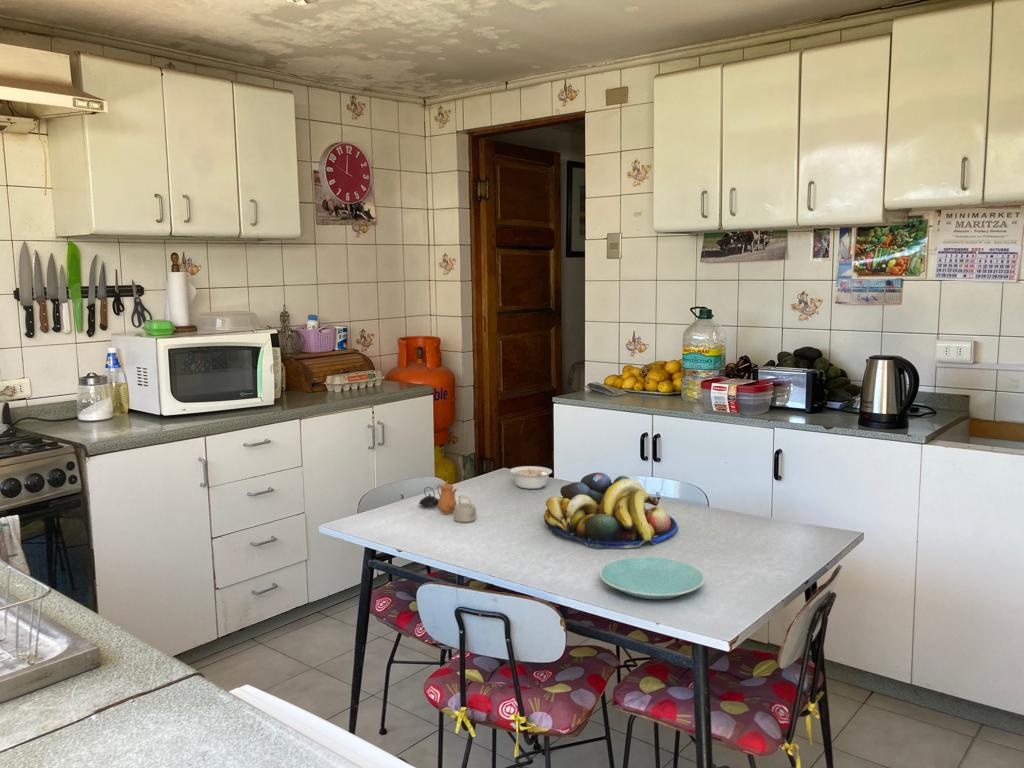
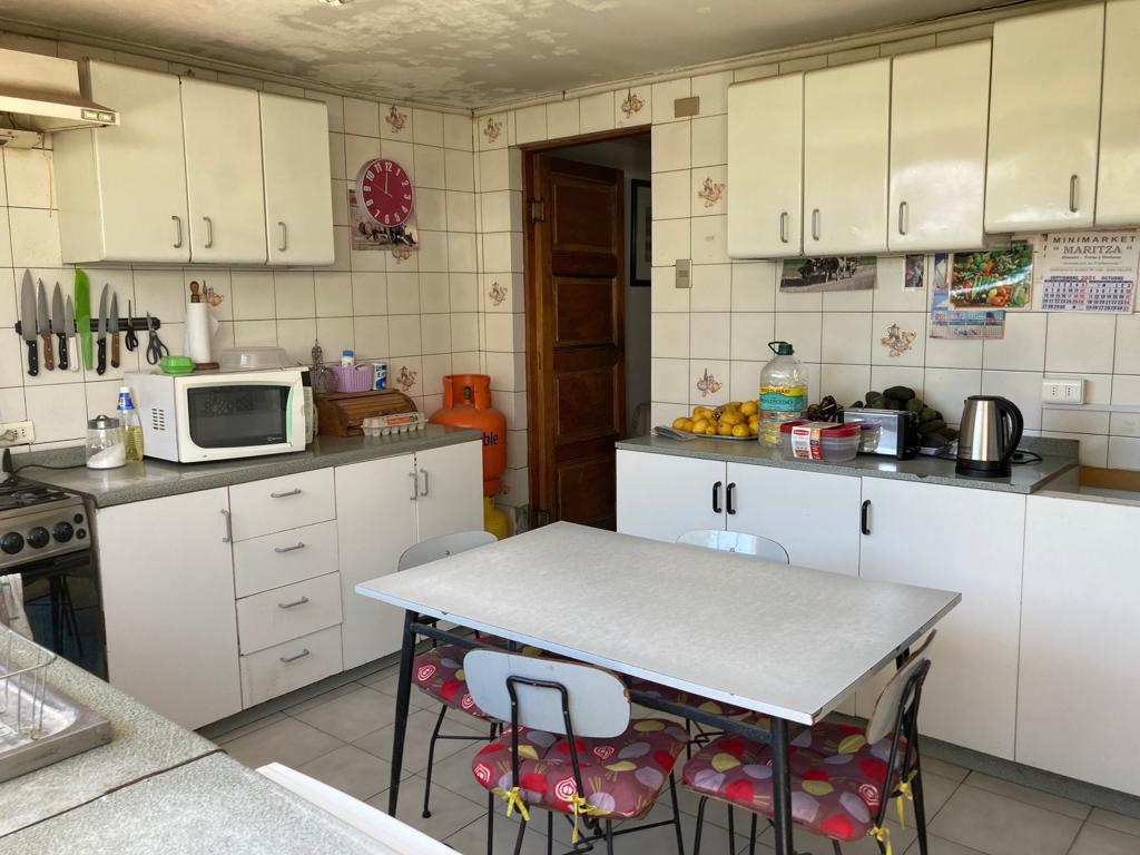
- teapot [418,480,477,523]
- plate [598,556,706,600]
- fruit bowl [543,472,679,549]
- legume [509,465,553,490]
